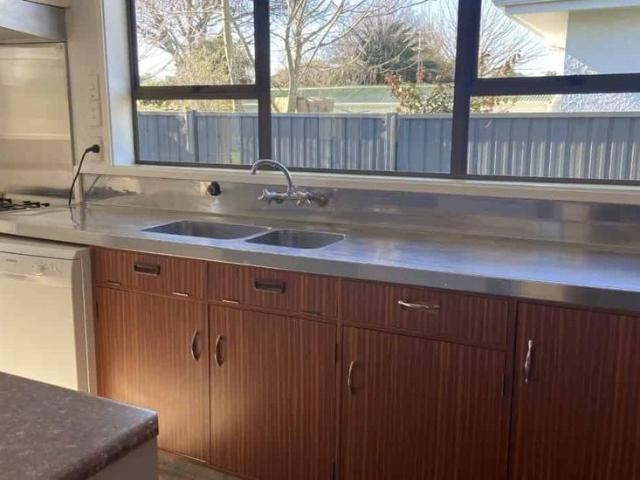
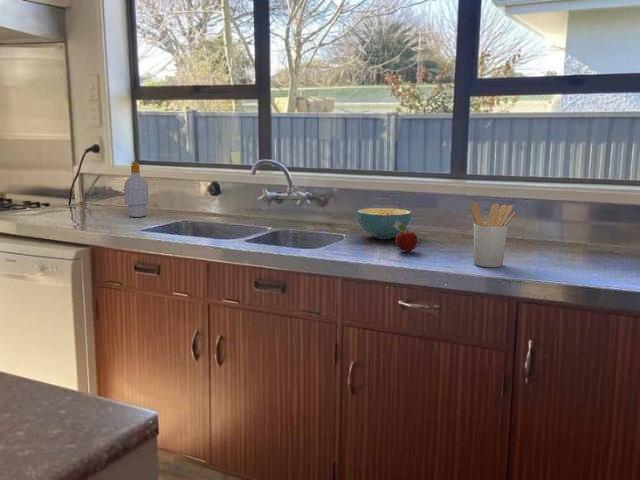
+ soap bottle [123,161,150,218]
+ cereal bowl [356,207,413,240]
+ fruit [394,220,419,253]
+ utensil holder [470,202,516,268]
